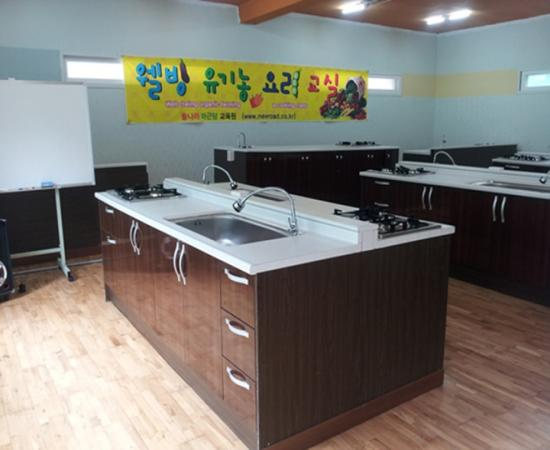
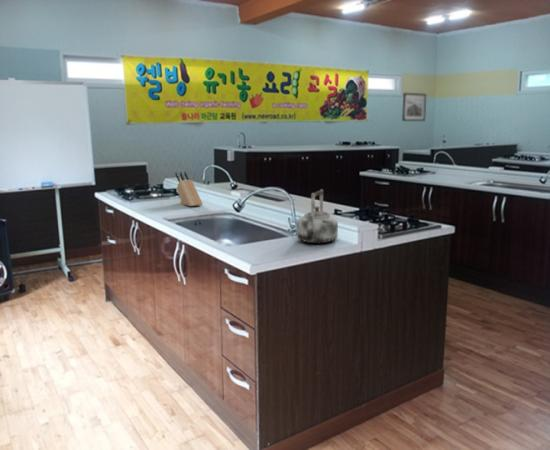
+ wall art [401,92,427,122]
+ kettle [296,188,339,244]
+ knife block [174,170,204,207]
